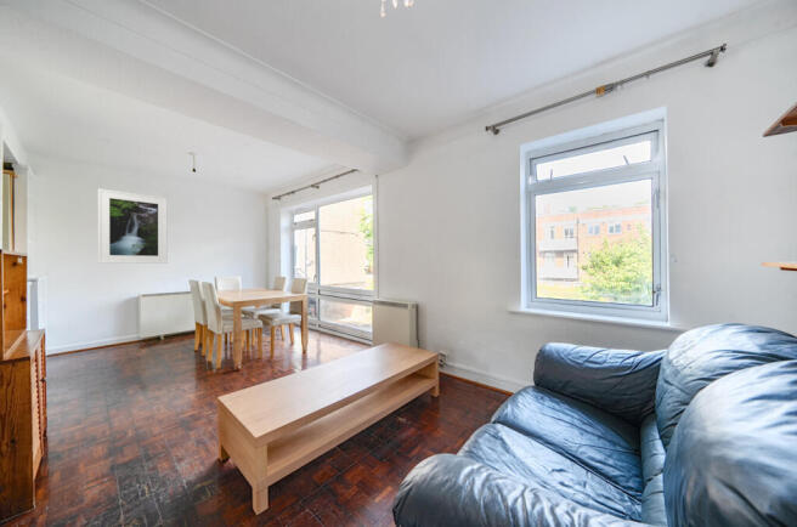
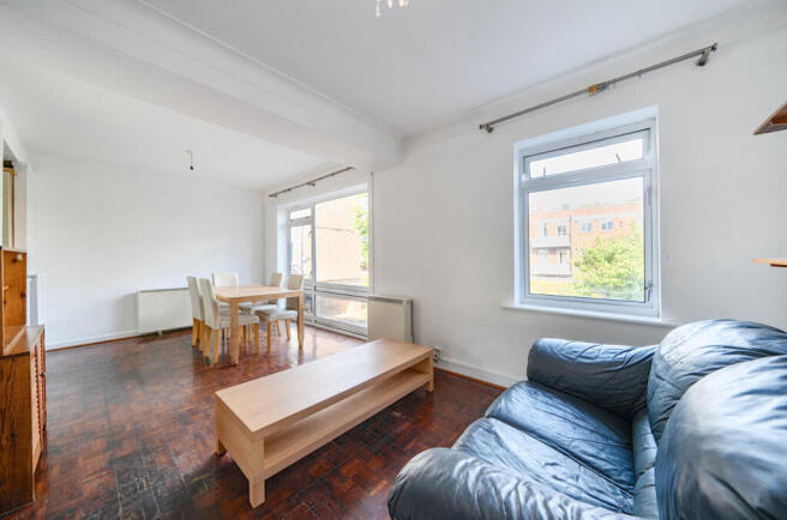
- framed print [97,188,169,265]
